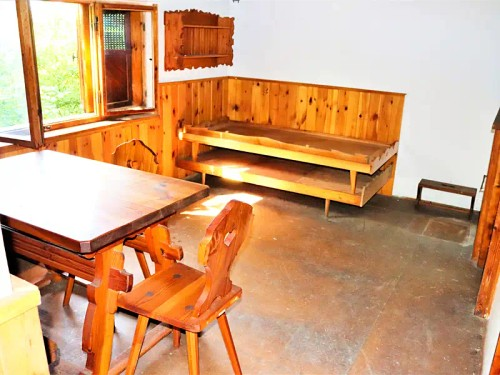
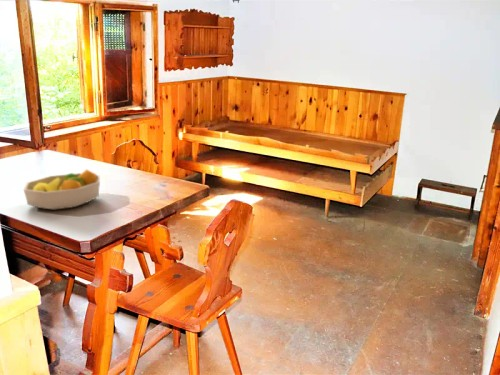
+ fruit bowl [23,168,101,211]
